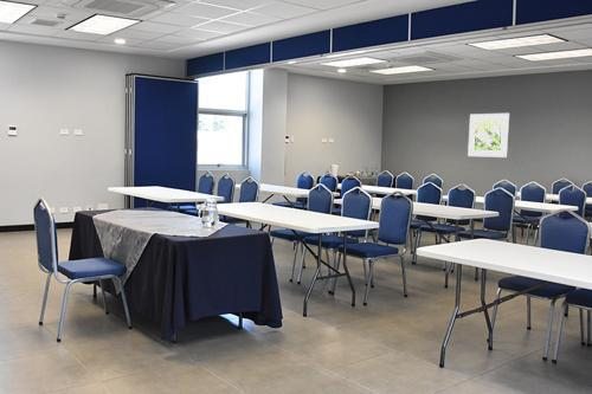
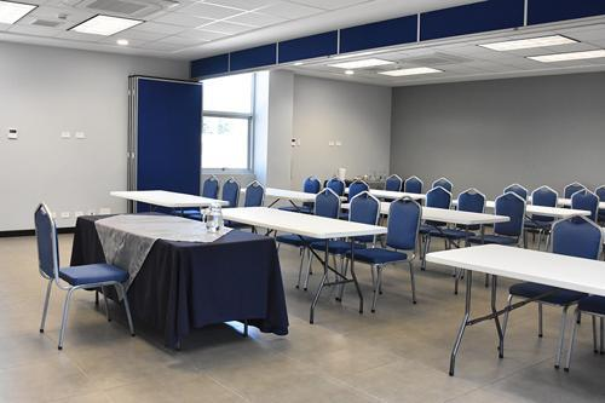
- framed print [466,112,510,159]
